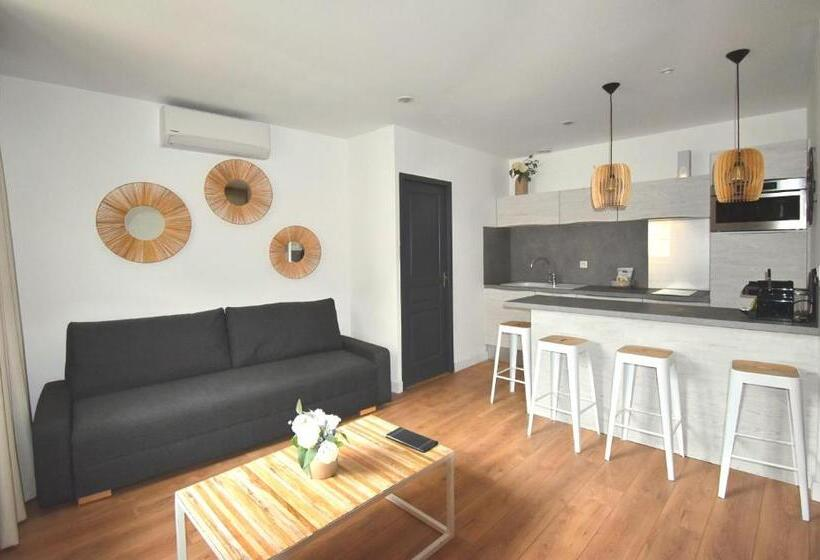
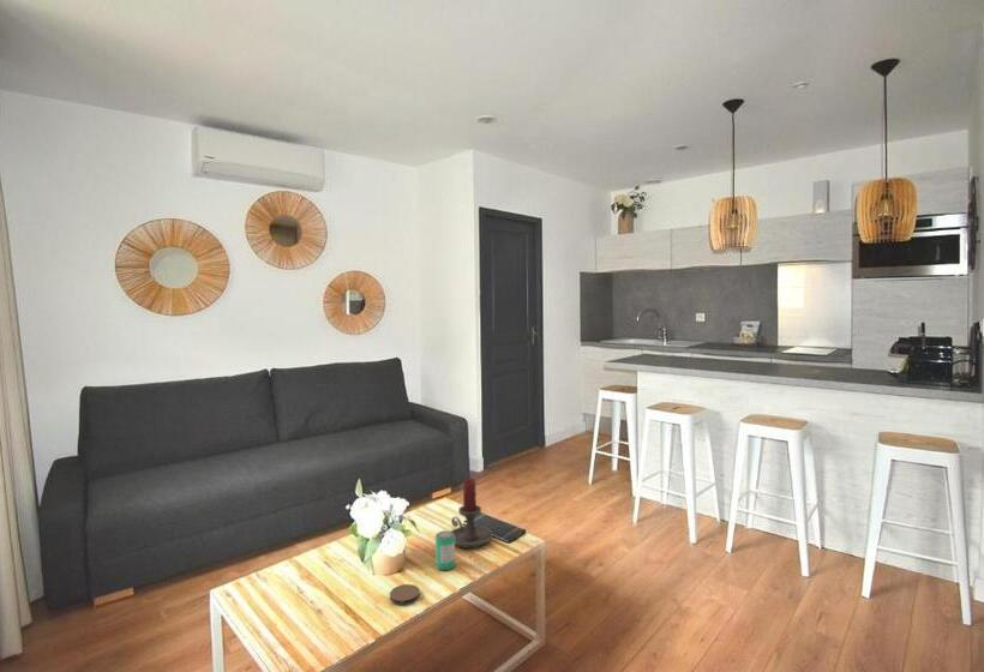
+ coaster [389,583,421,606]
+ beverage can [434,529,456,571]
+ candle holder [450,478,493,550]
